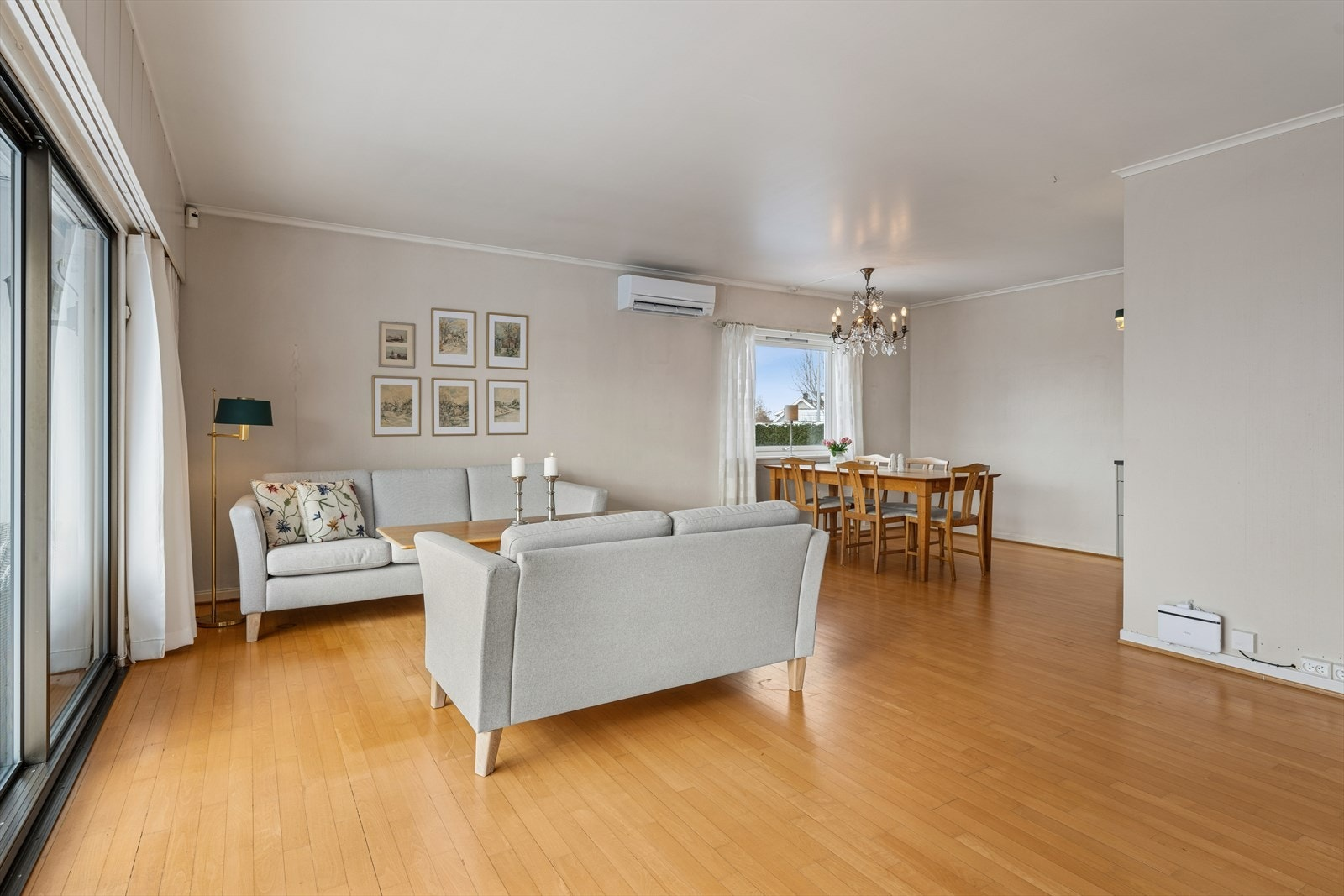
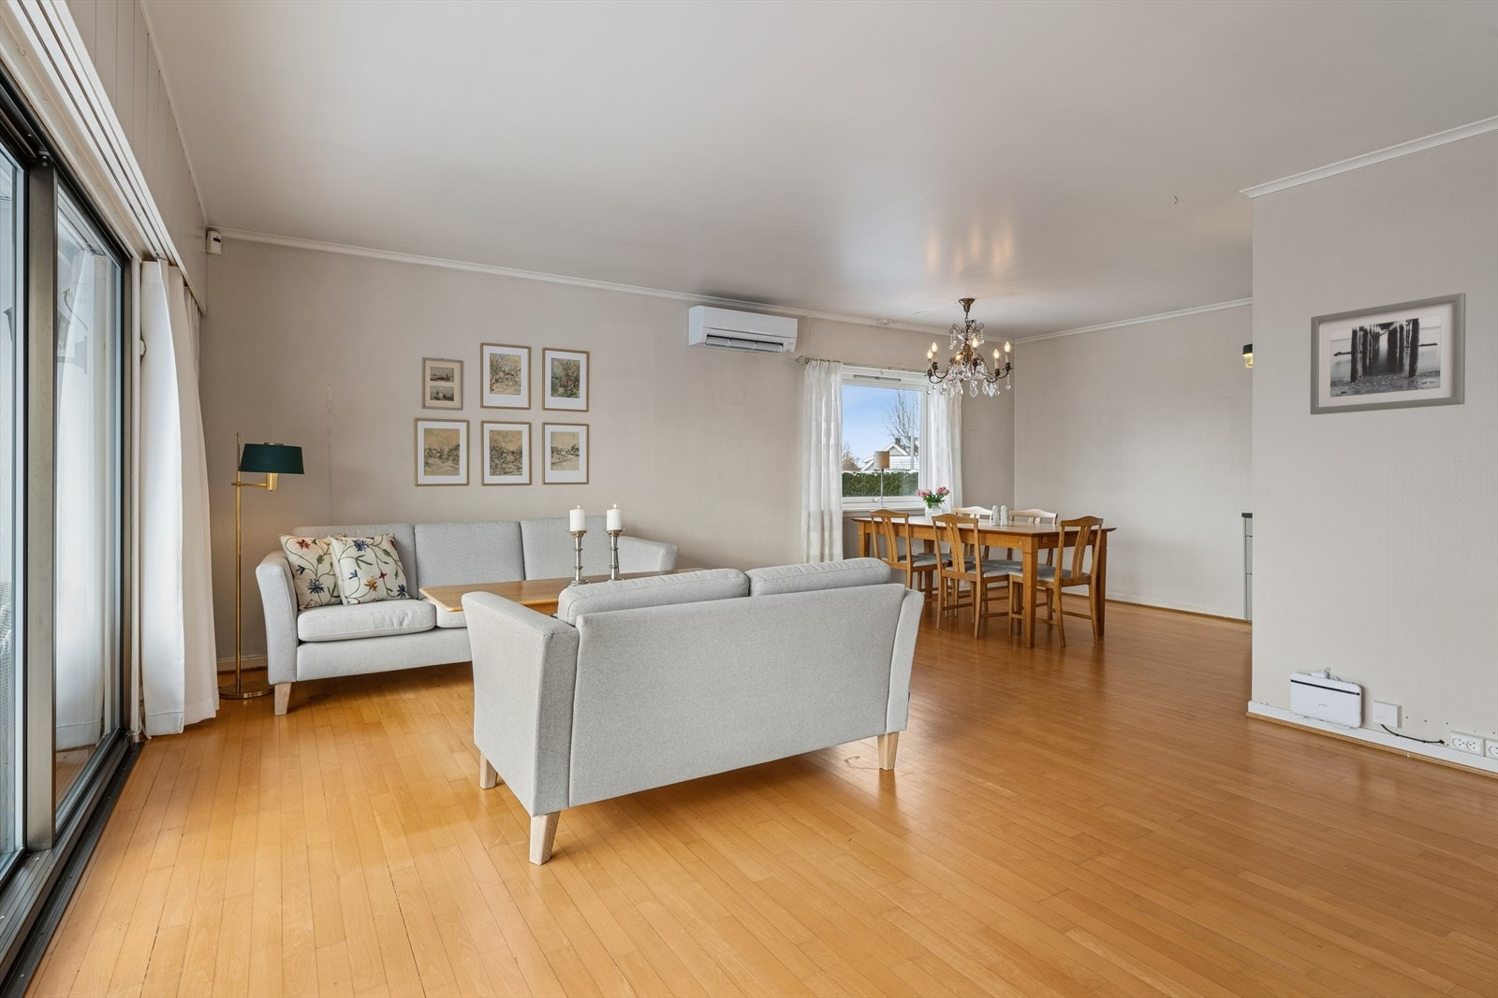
+ wall art [1310,292,1466,415]
